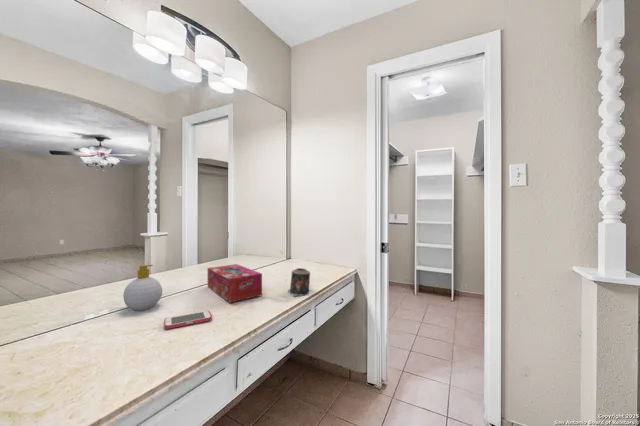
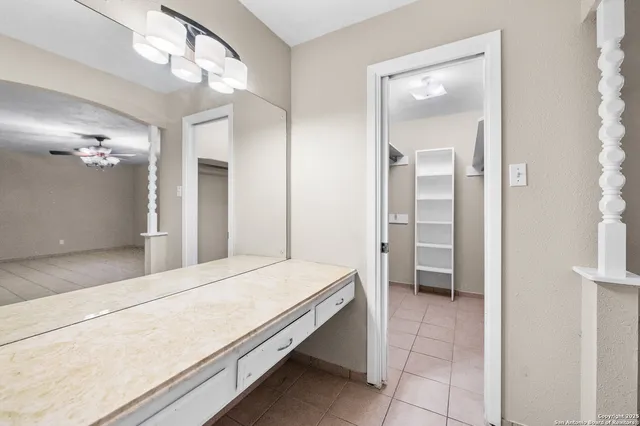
- smartphone [163,310,213,330]
- tissue box [207,263,263,303]
- soap bottle [122,264,163,312]
- candle [287,267,311,298]
